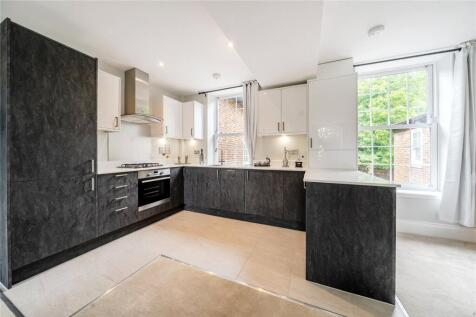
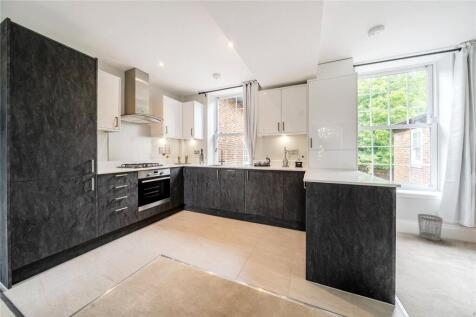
+ wastebasket [417,213,444,242]
